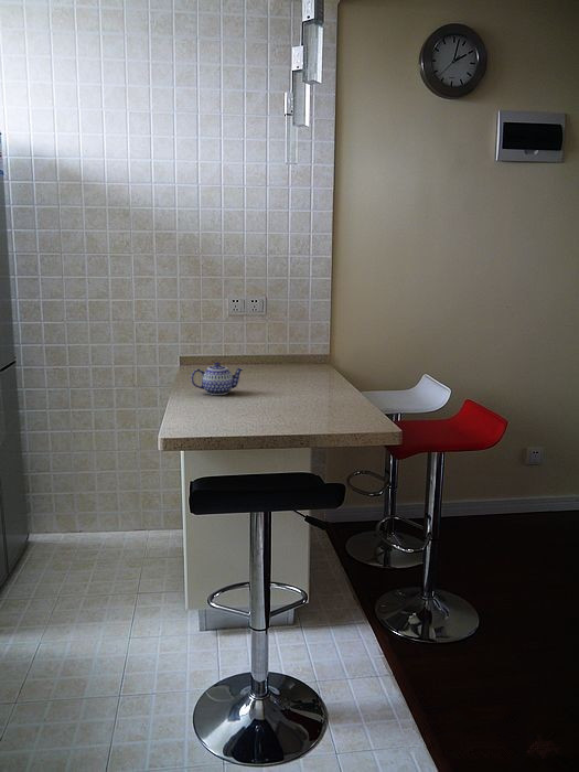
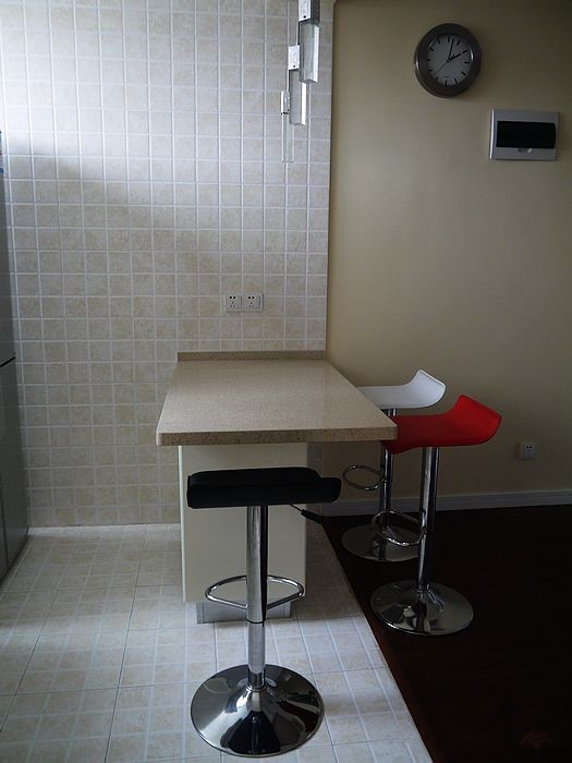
- teapot [191,361,244,396]
